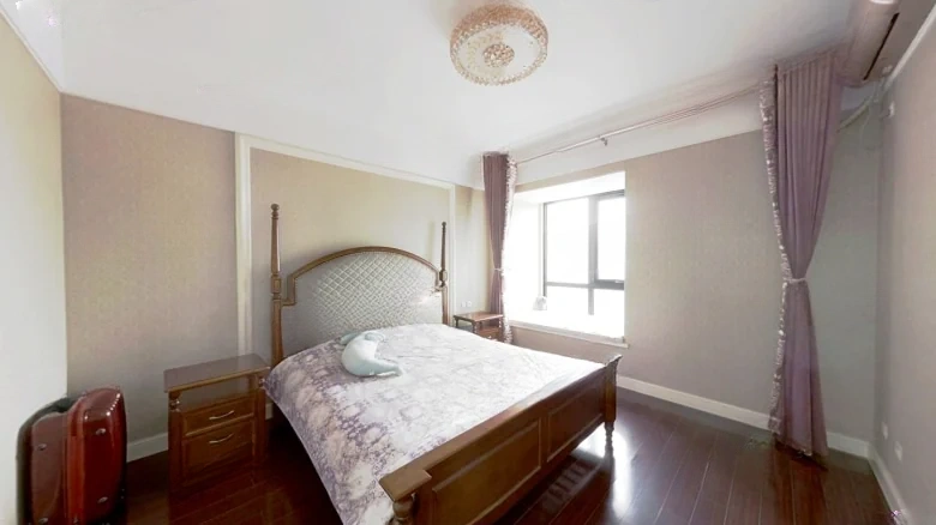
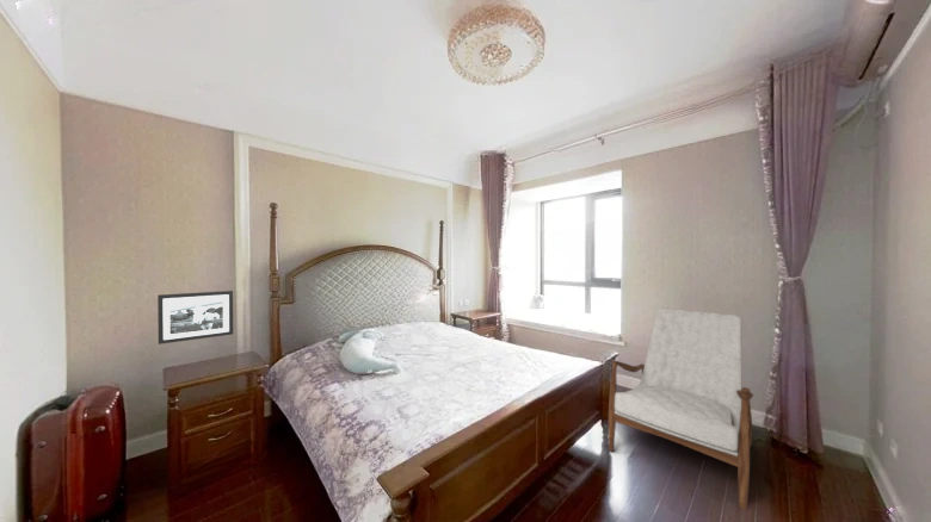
+ picture frame [156,290,234,346]
+ armchair [608,306,754,510]
